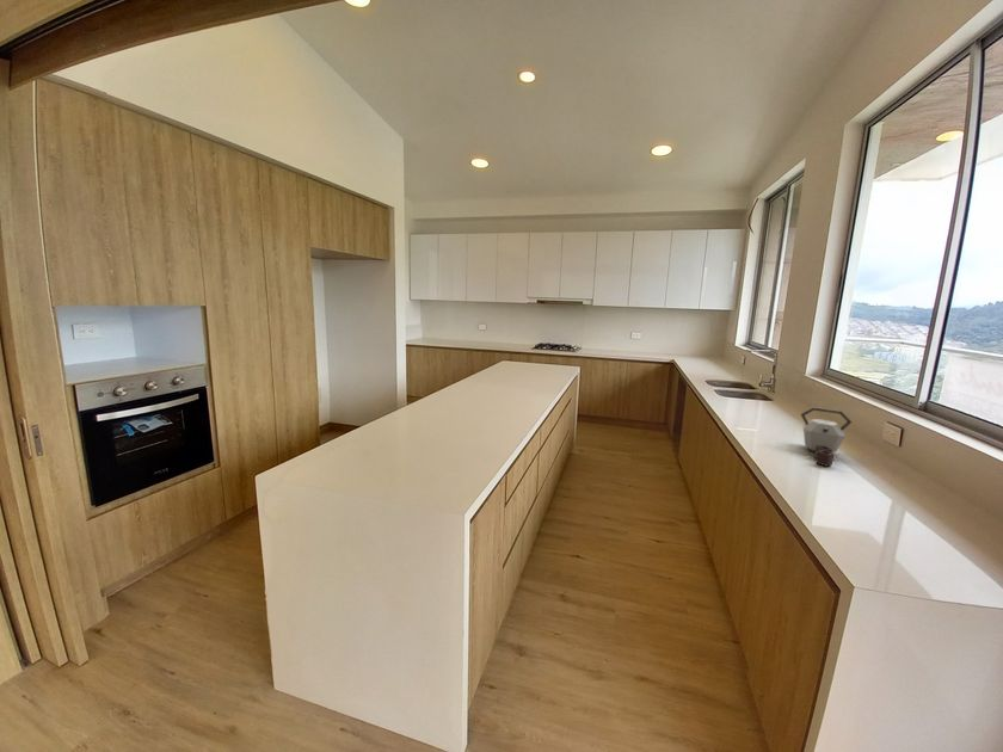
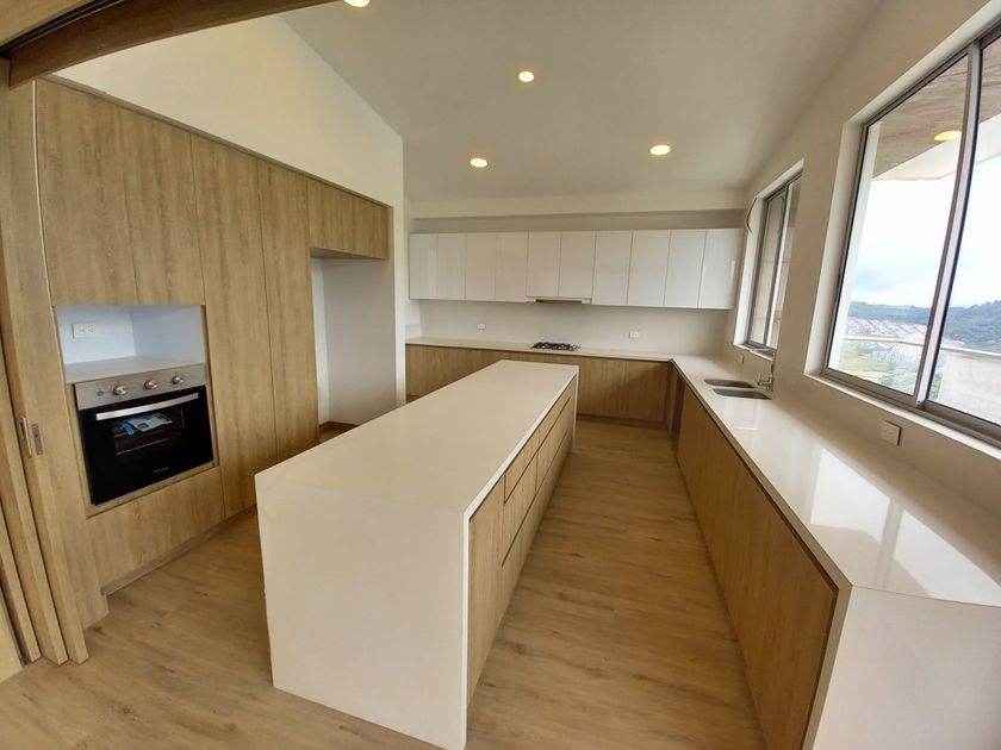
- kettle [800,406,853,468]
